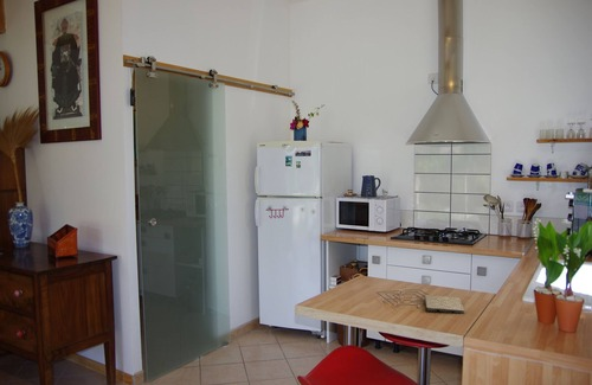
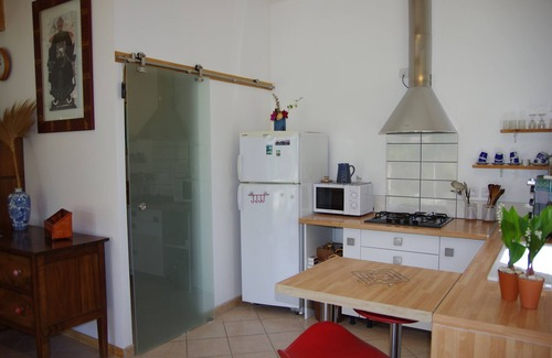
- cutting board [424,294,465,315]
